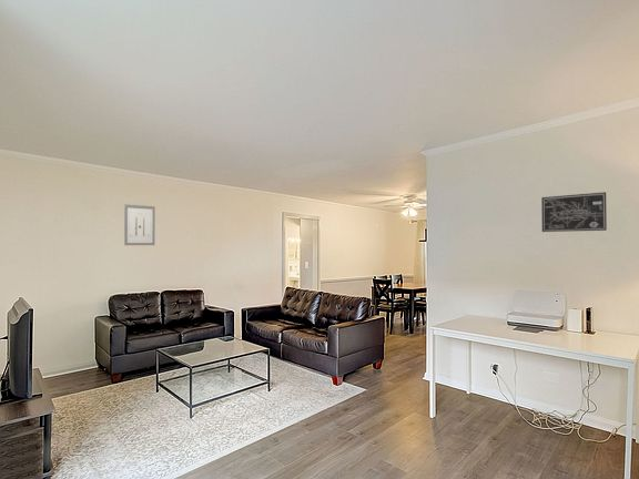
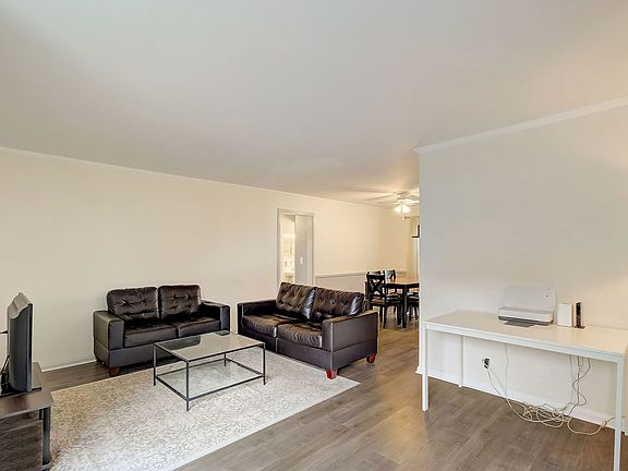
- wall art [540,191,608,233]
- wall art [123,204,156,246]
